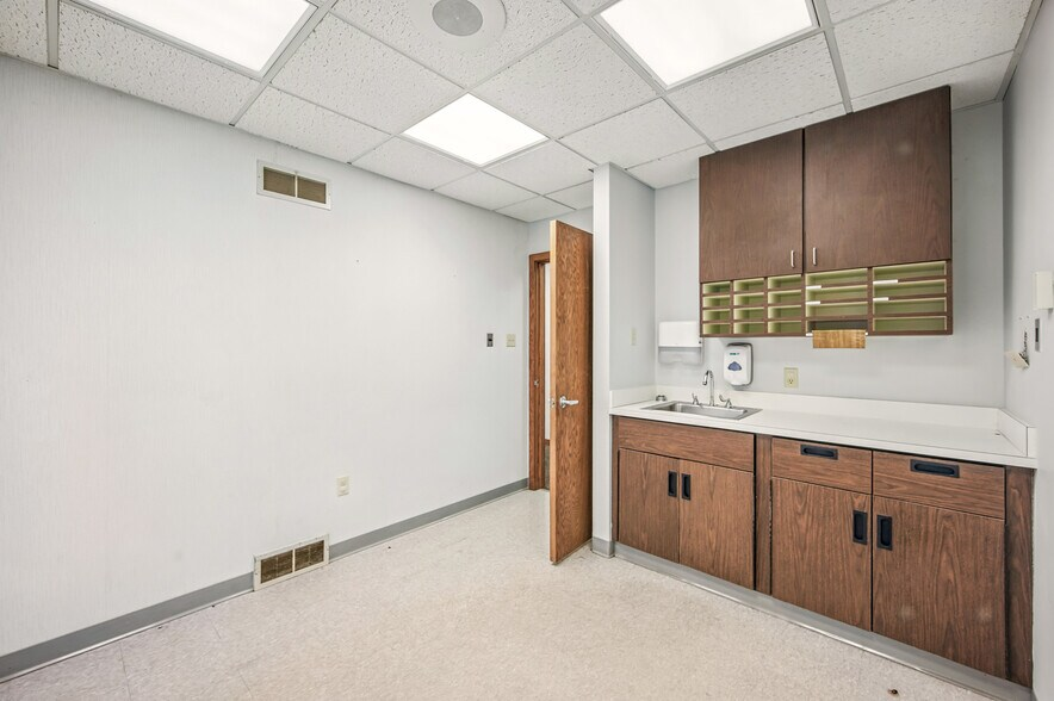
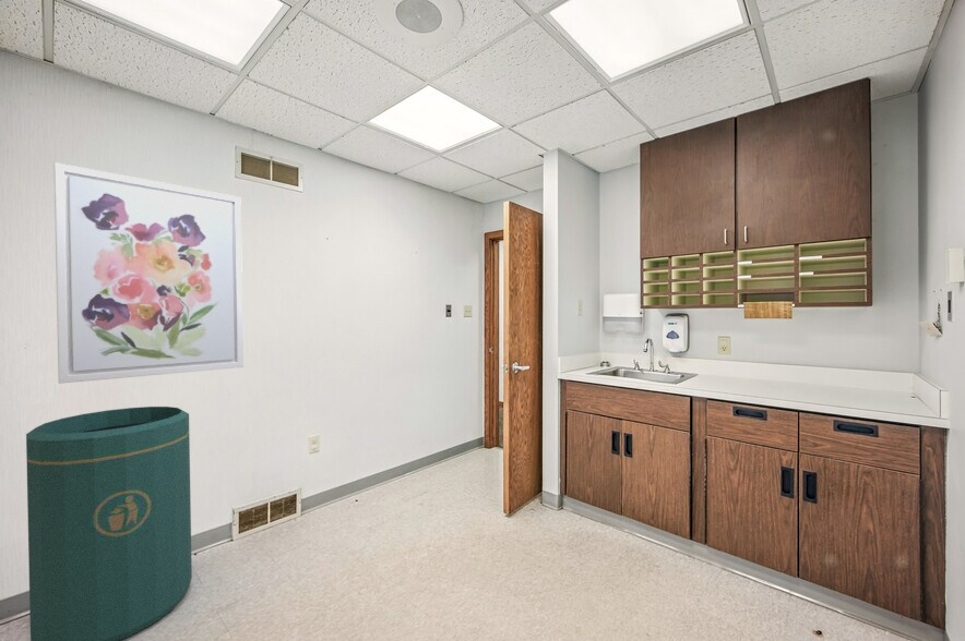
+ wall art [53,161,245,385]
+ trash can [25,406,193,641]
